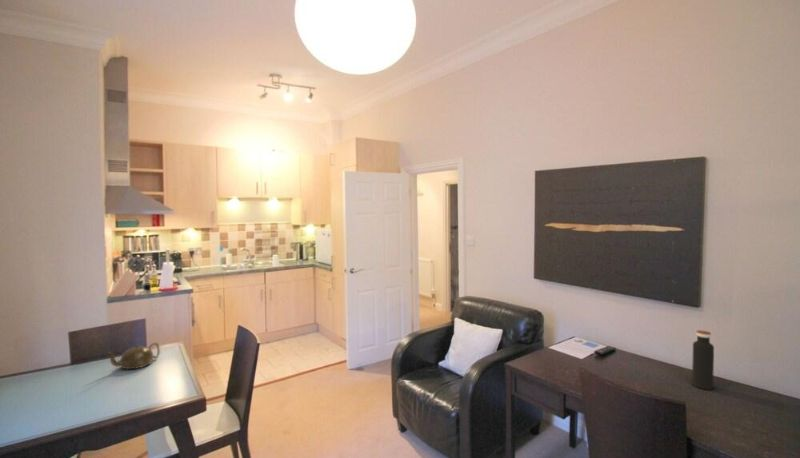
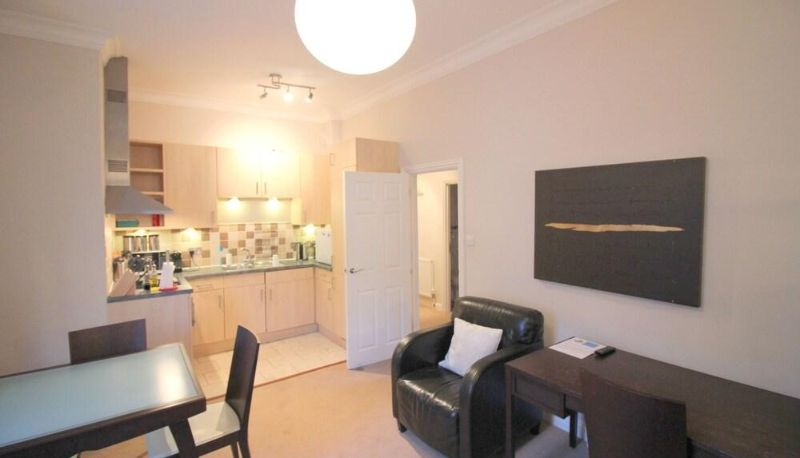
- water bottle [691,329,715,391]
- teapot [105,342,161,370]
